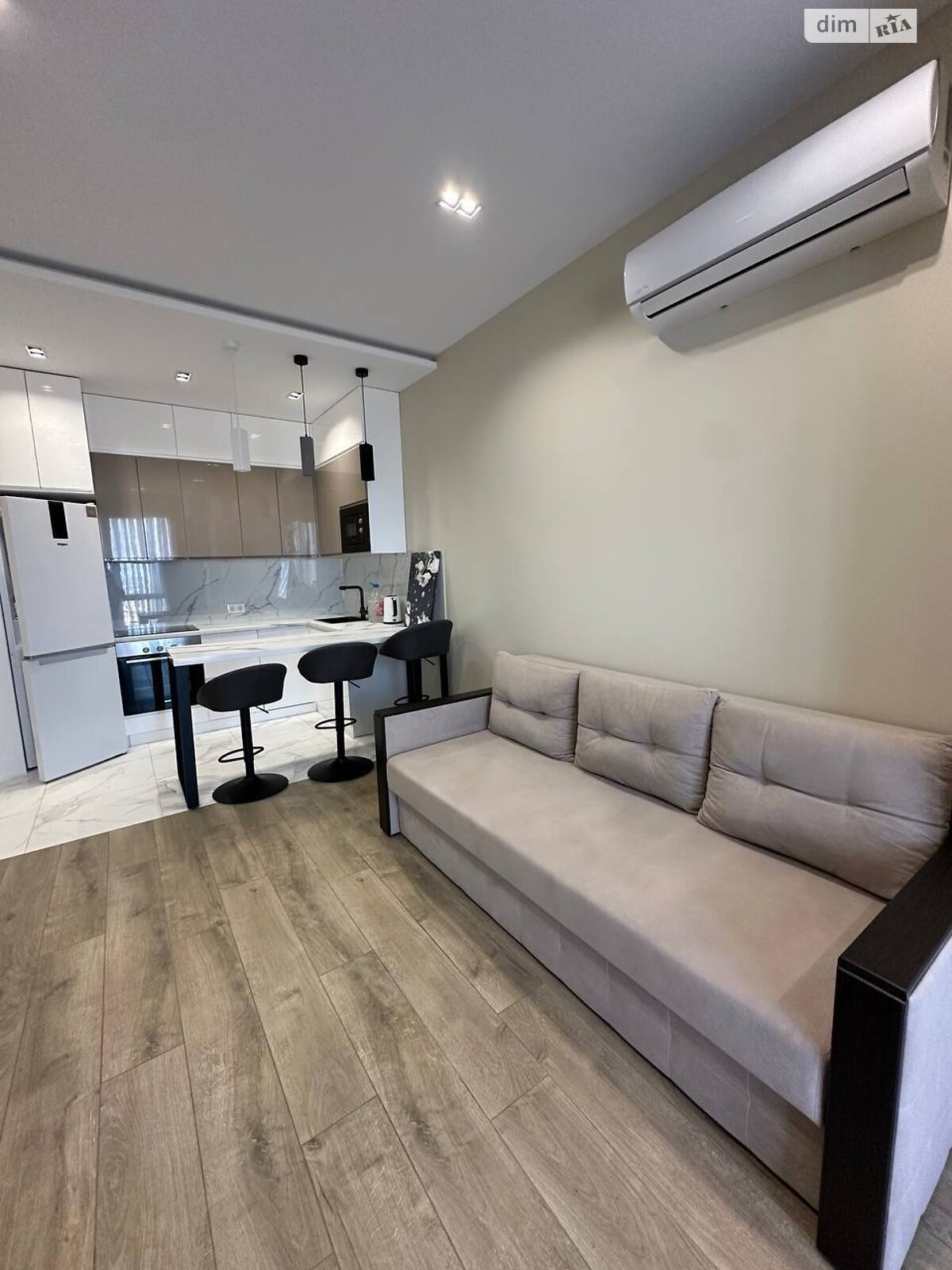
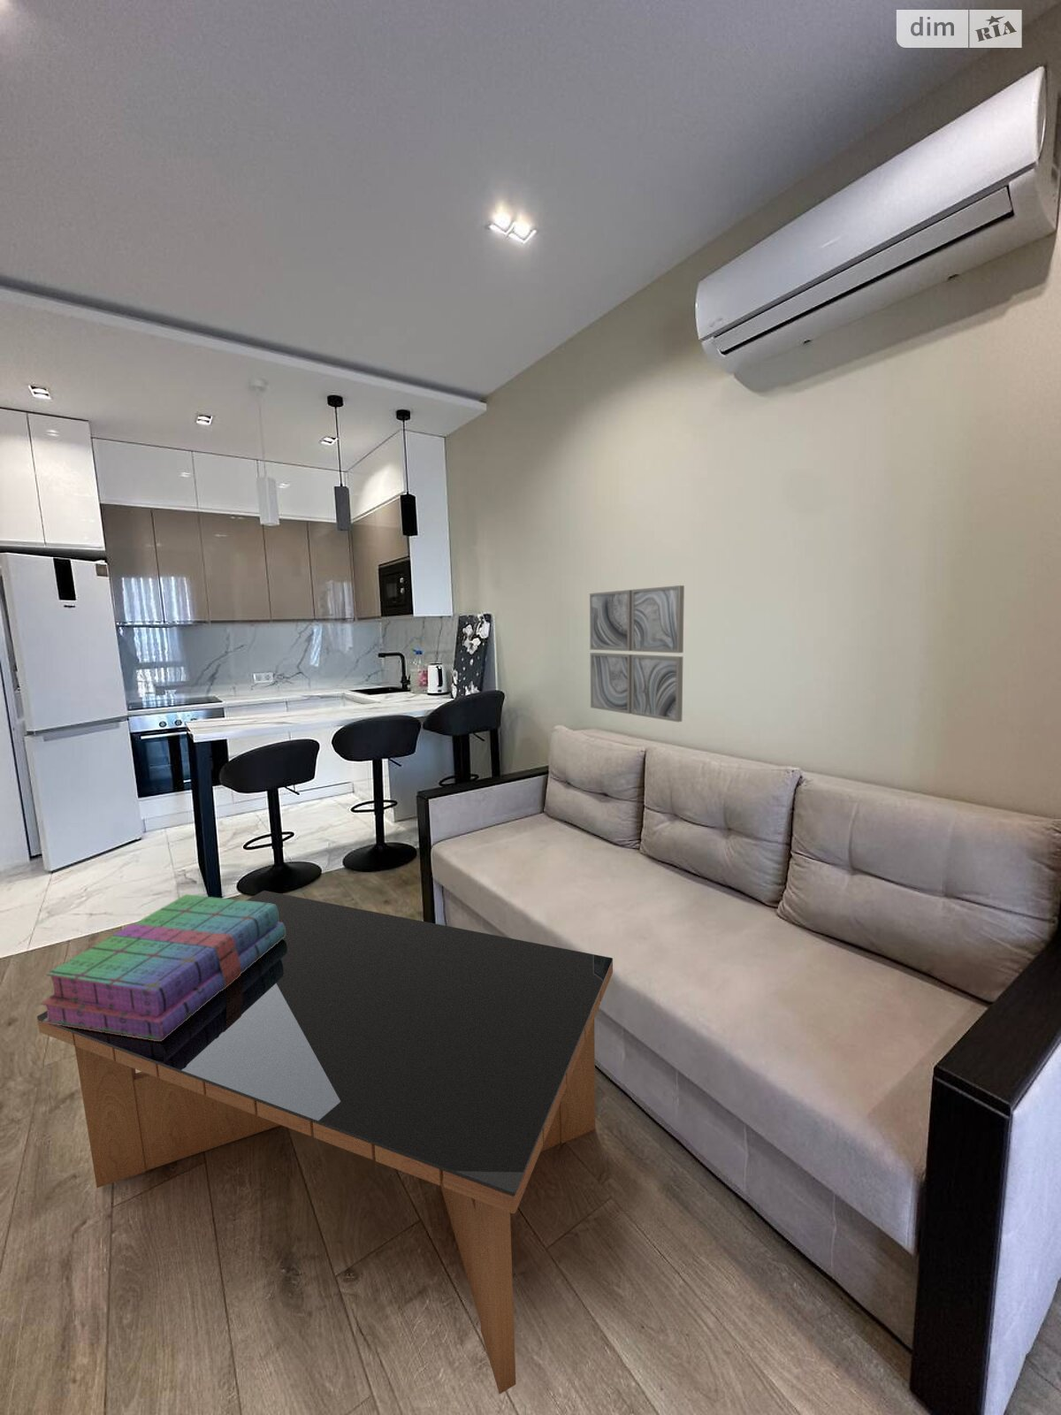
+ wall art [588,585,685,722]
+ coffee table [37,890,614,1395]
+ books [39,894,285,1041]
